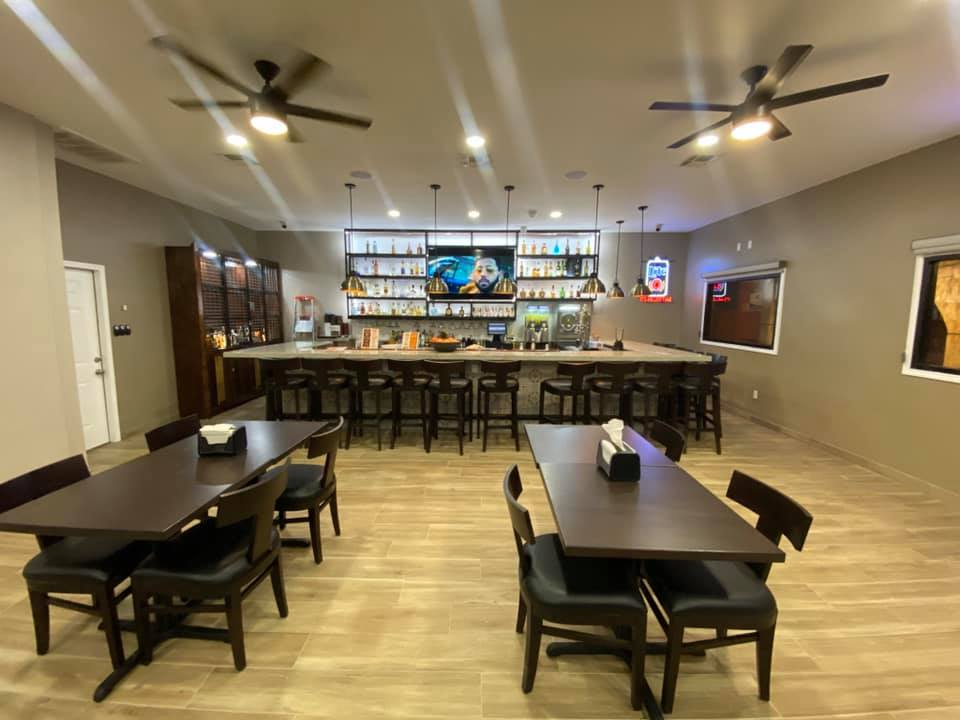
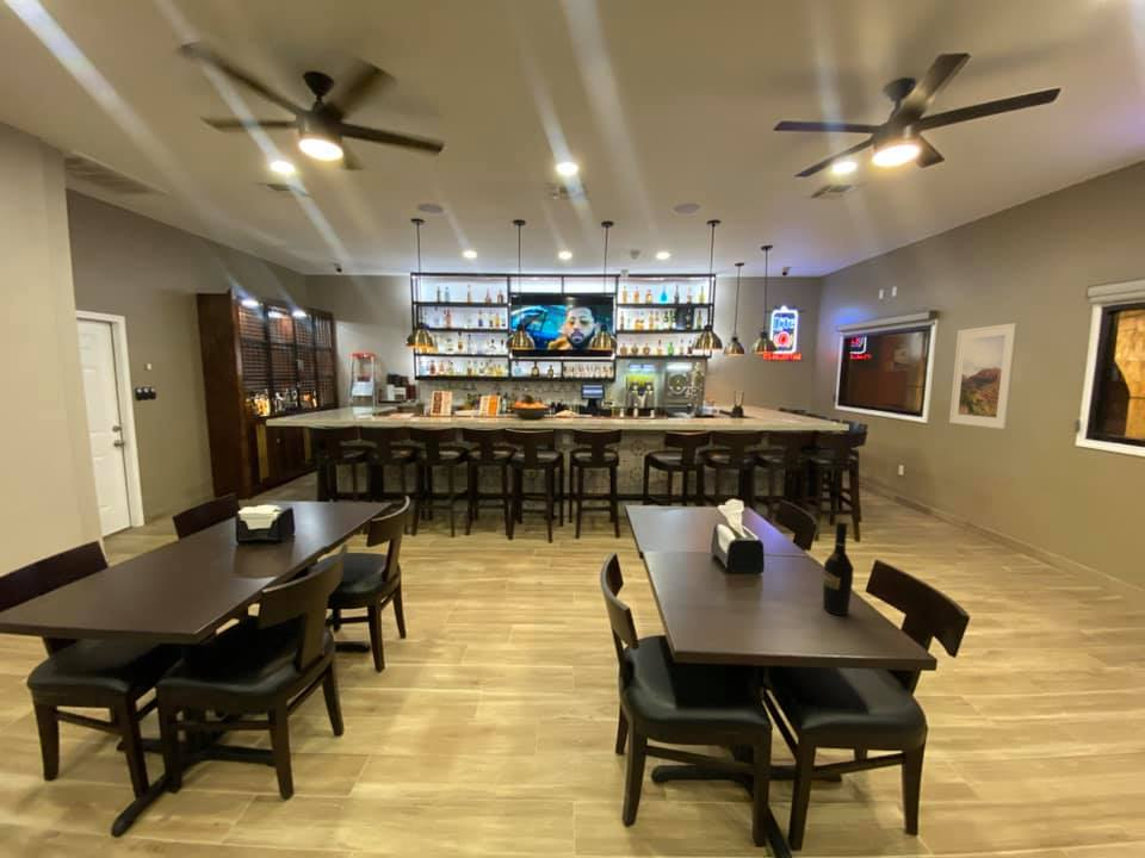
+ wine bottle [822,521,855,616]
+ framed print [948,322,1019,430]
